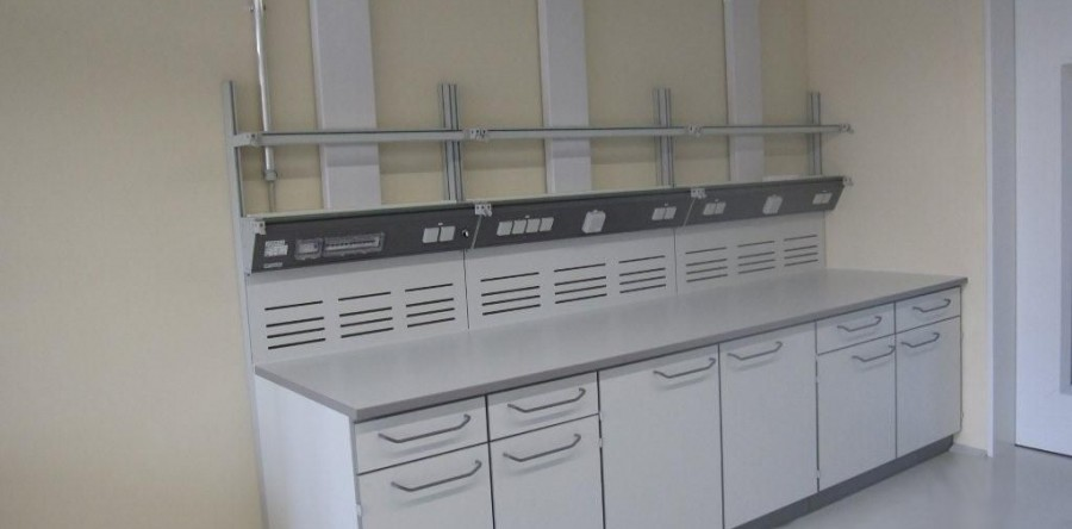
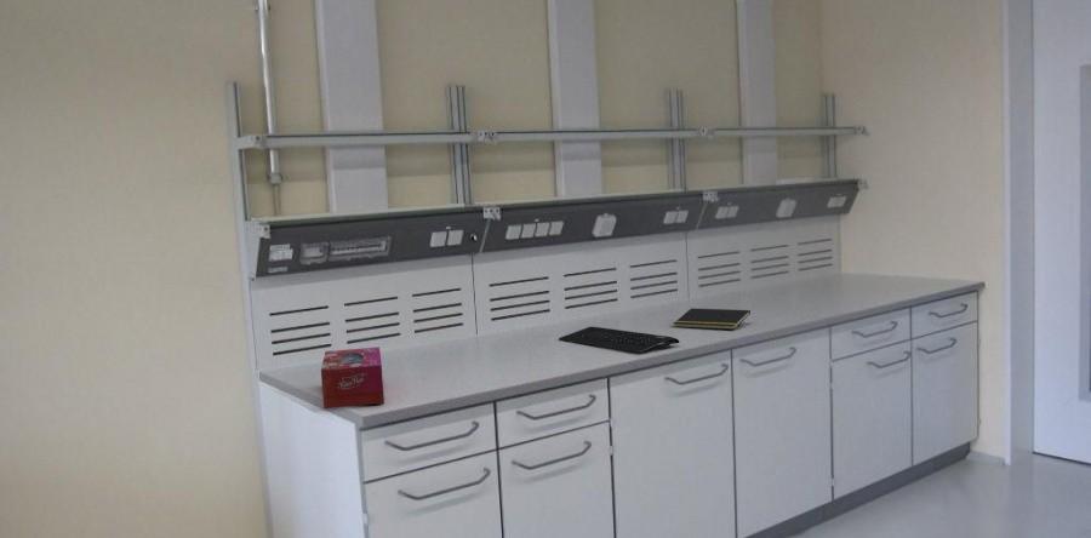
+ notepad [673,308,752,331]
+ keyboard [558,326,680,354]
+ tissue box [320,345,385,410]
